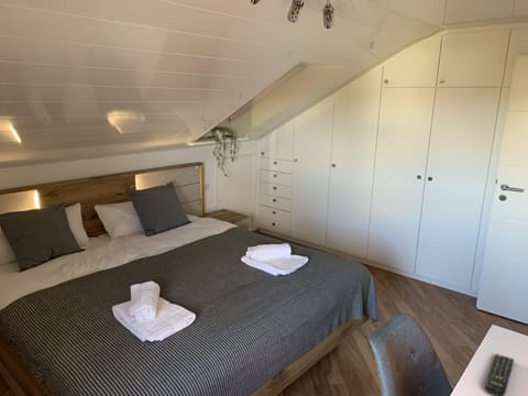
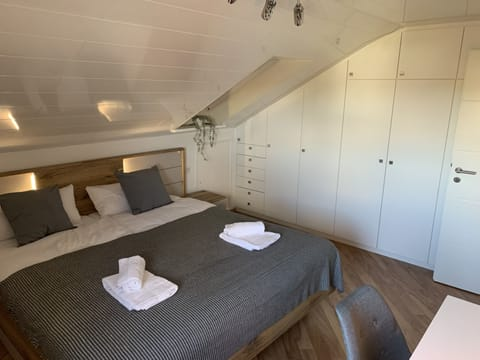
- remote control [485,353,515,396]
